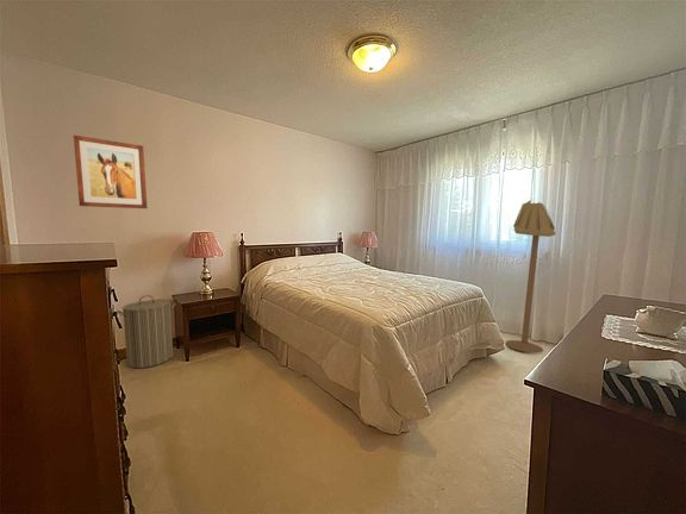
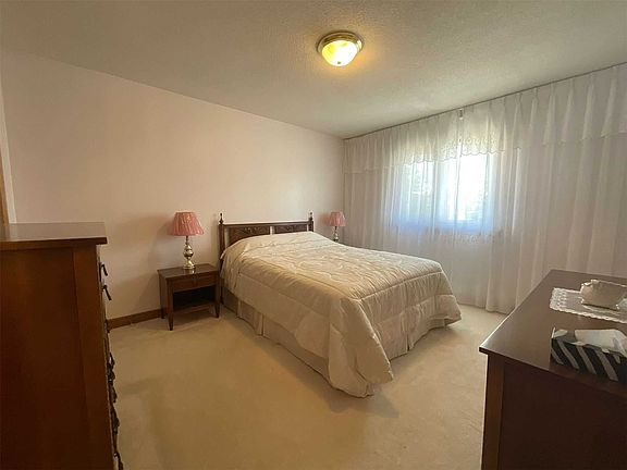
- wall art [73,134,149,209]
- floor lamp [505,200,557,353]
- laundry hamper [116,294,176,369]
